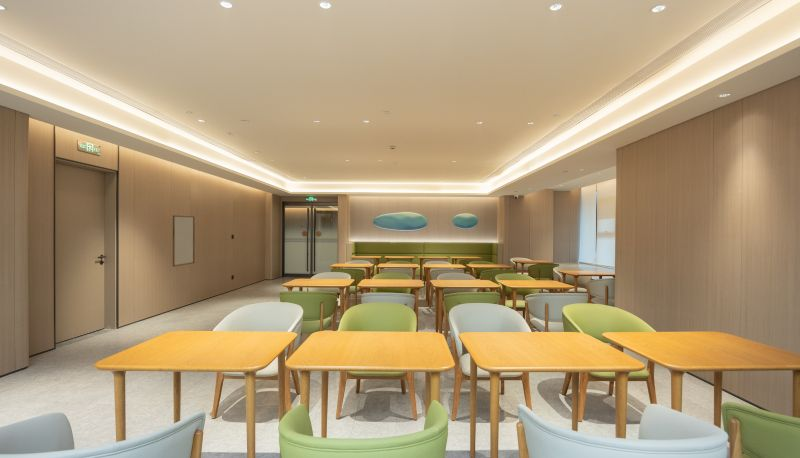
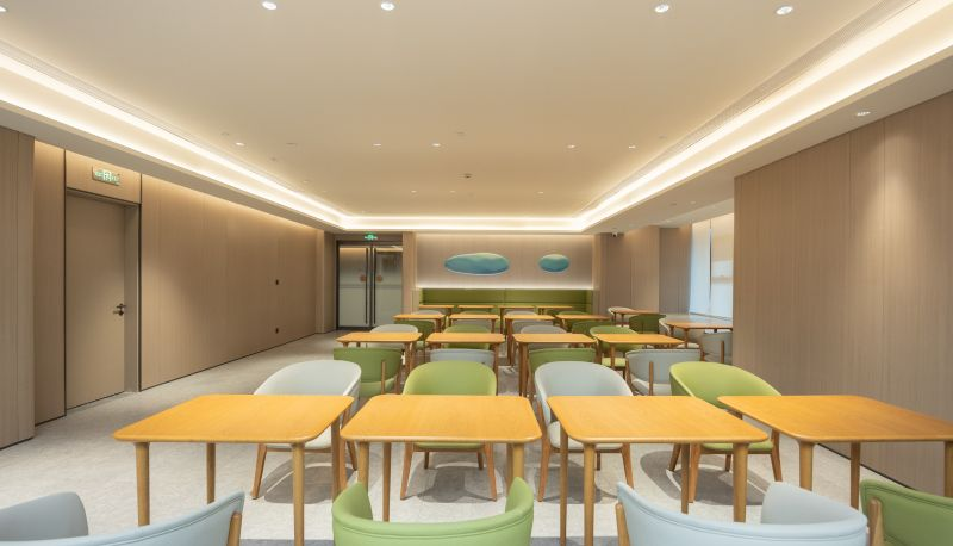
- home mirror [172,214,196,268]
